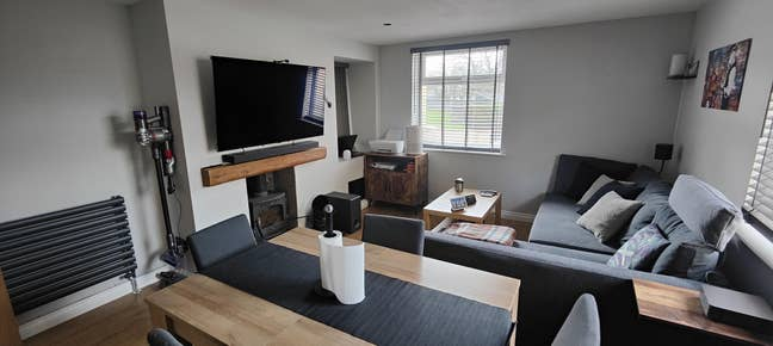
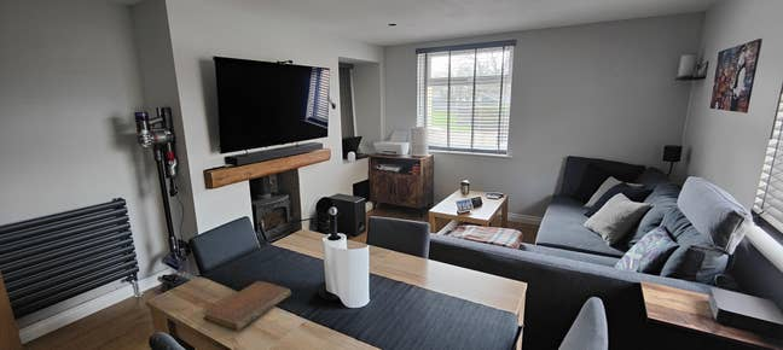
+ notebook [201,280,292,333]
